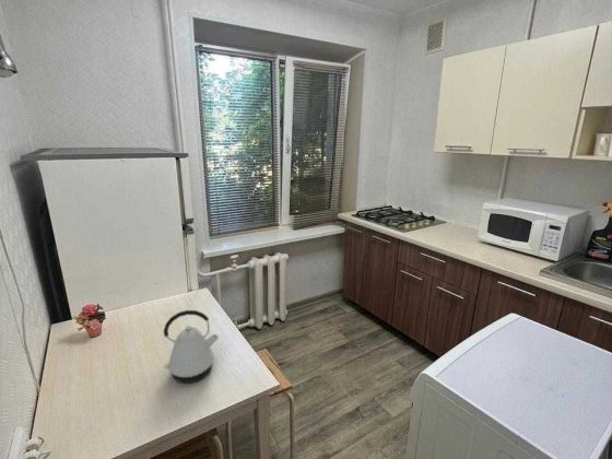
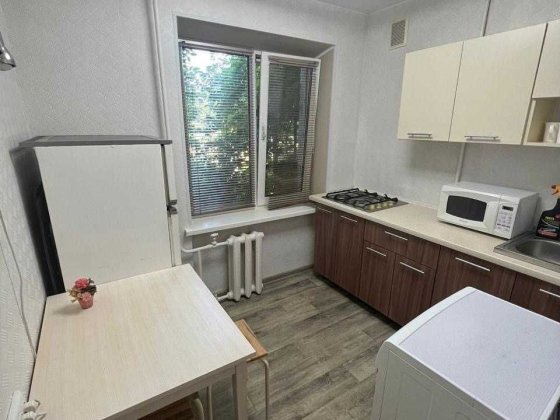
- kettle [163,309,220,384]
